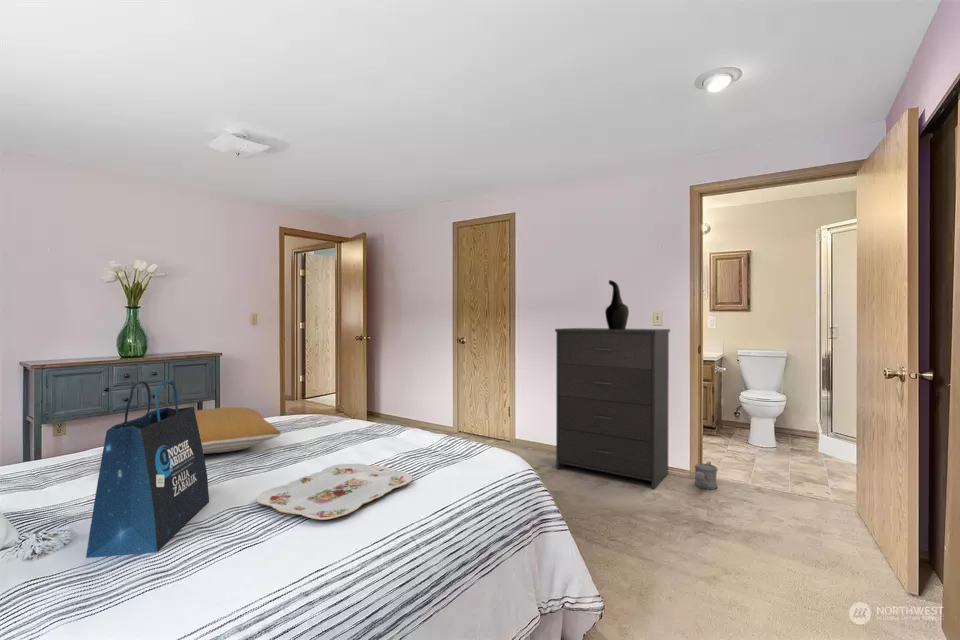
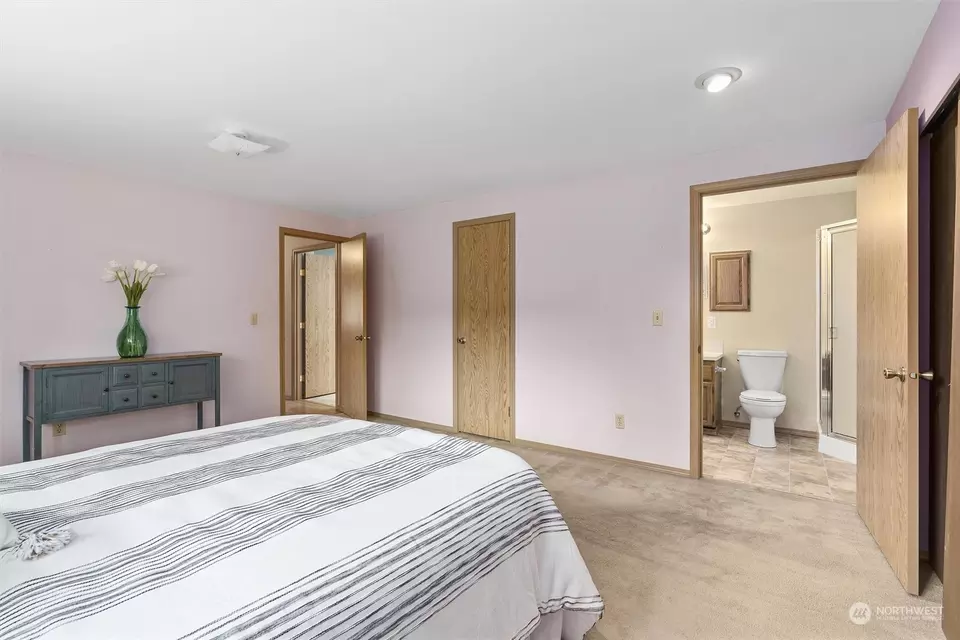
- watering can [694,460,718,490]
- tote bag [85,380,210,559]
- pillow [195,406,282,455]
- serving tray [255,463,414,521]
- decorative vase [604,279,630,329]
- dresser [554,327,671,490]
